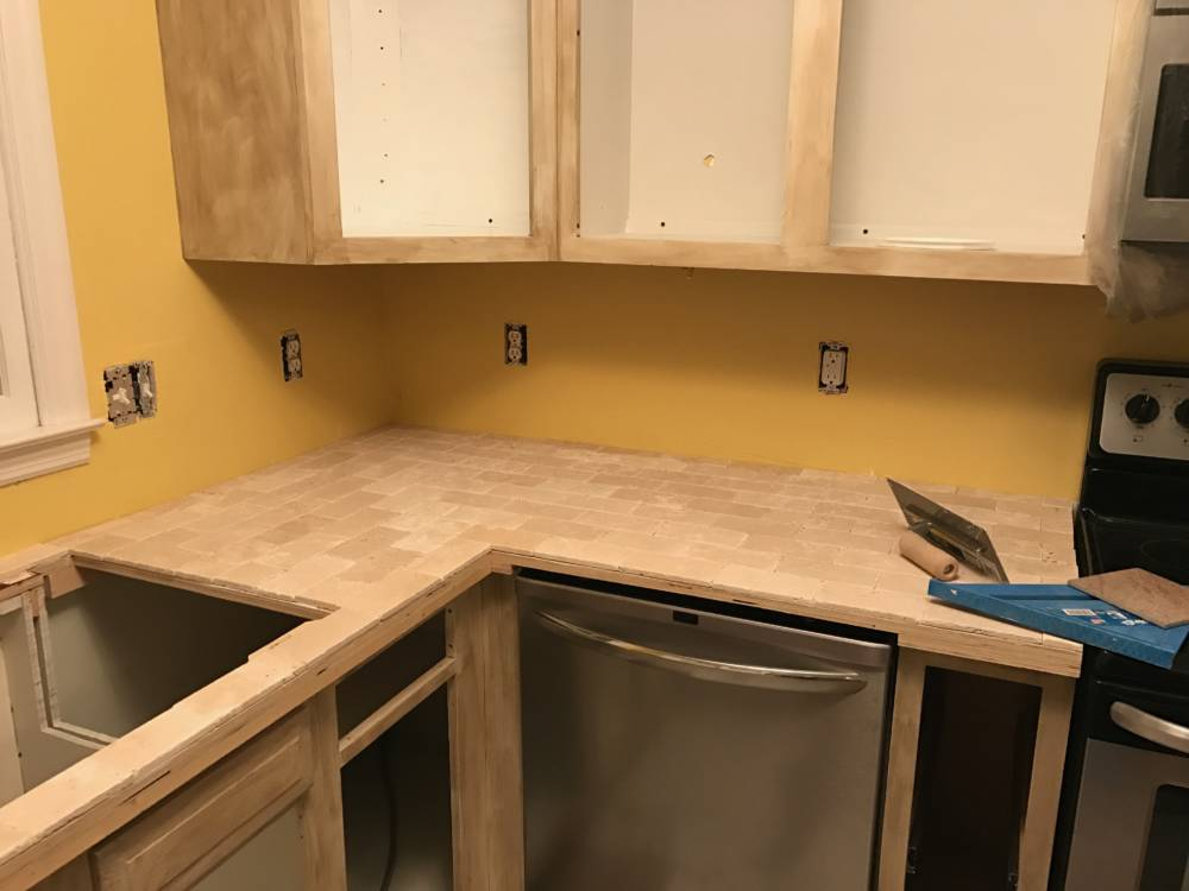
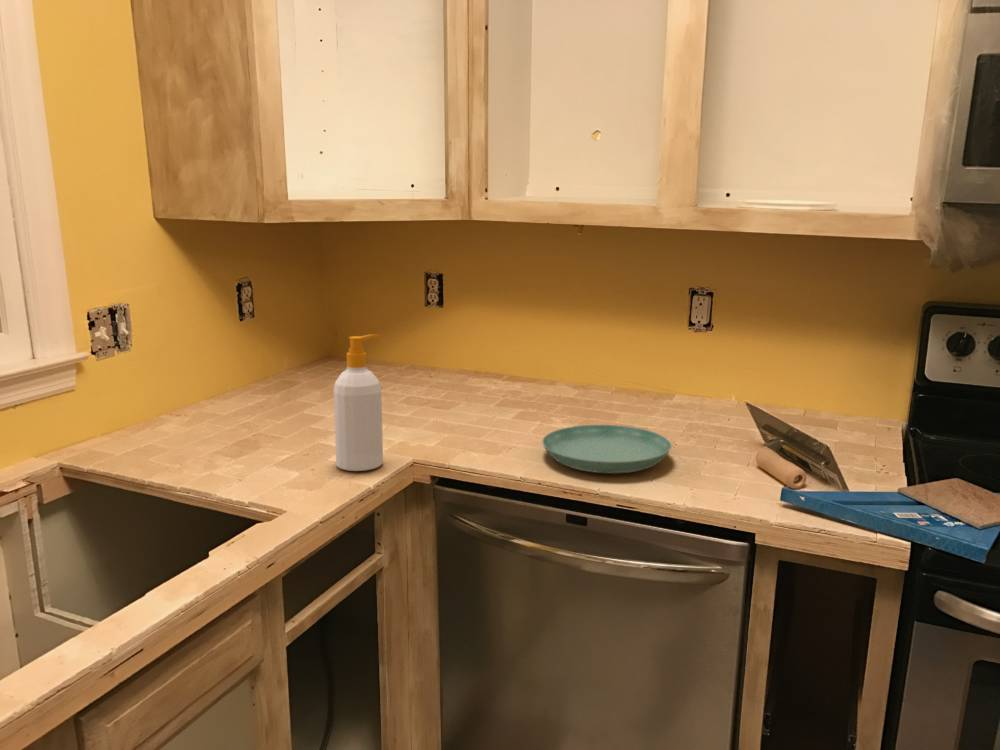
+ saucer [541,424,673,474]
+ soap bottle [333,333,384,472]
